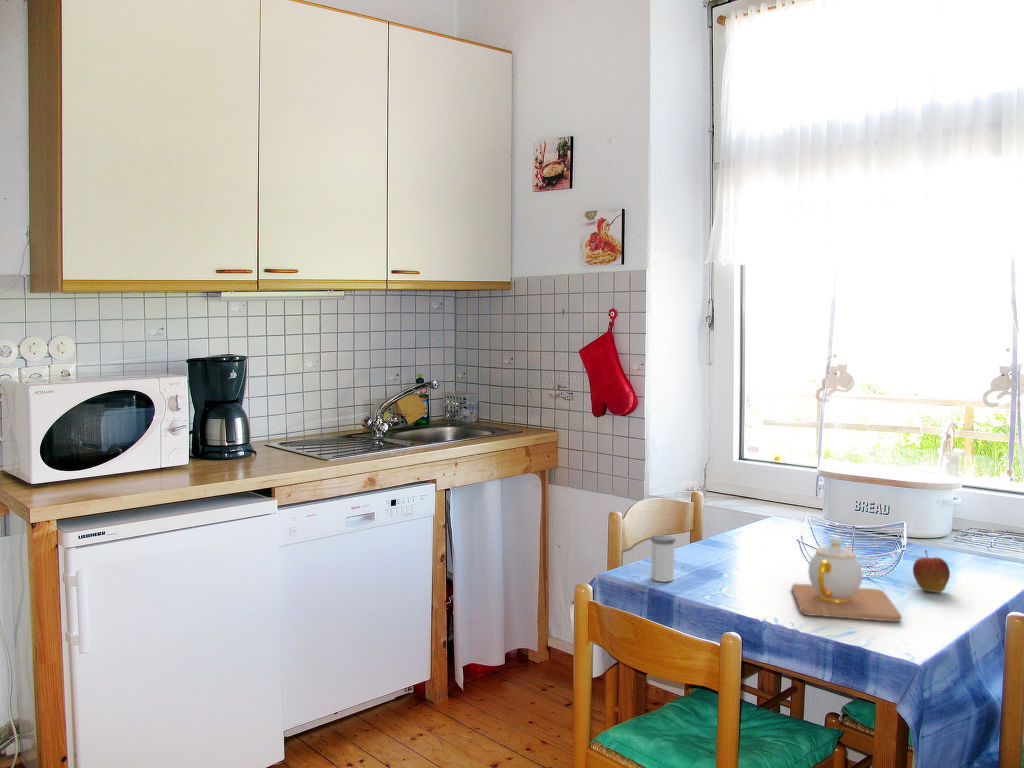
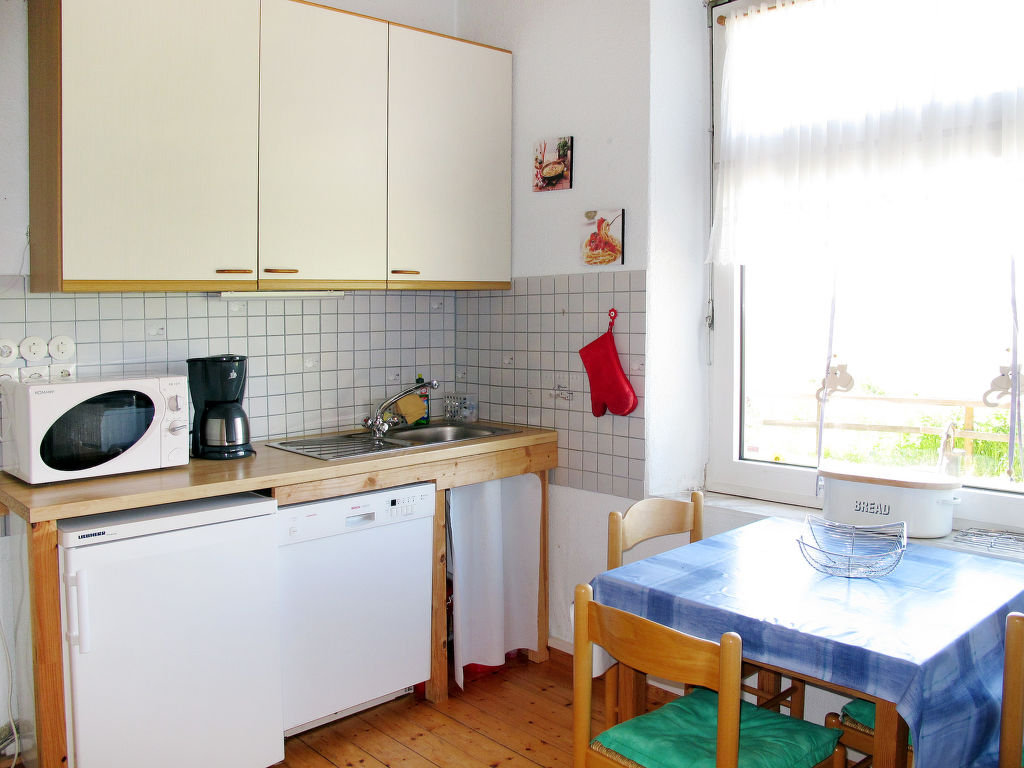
- fruit [912,549,951,594]
- salt shaker [650,534,677,583]
- teapot [791,536,903,623]
